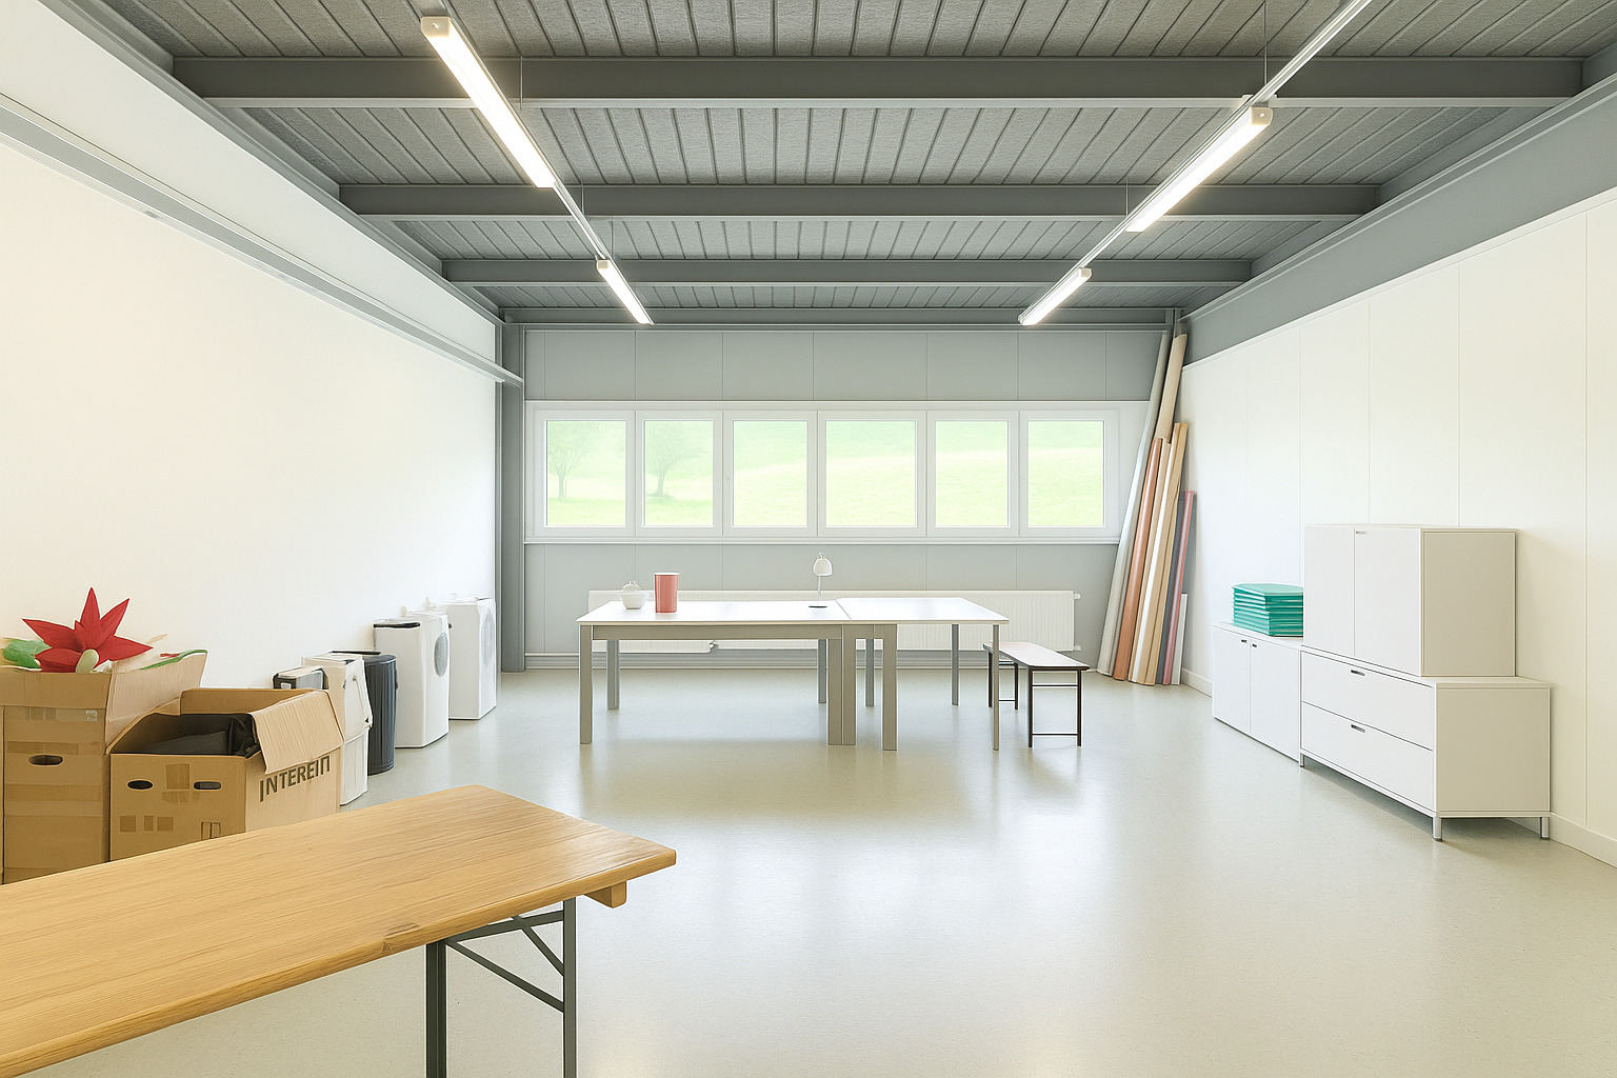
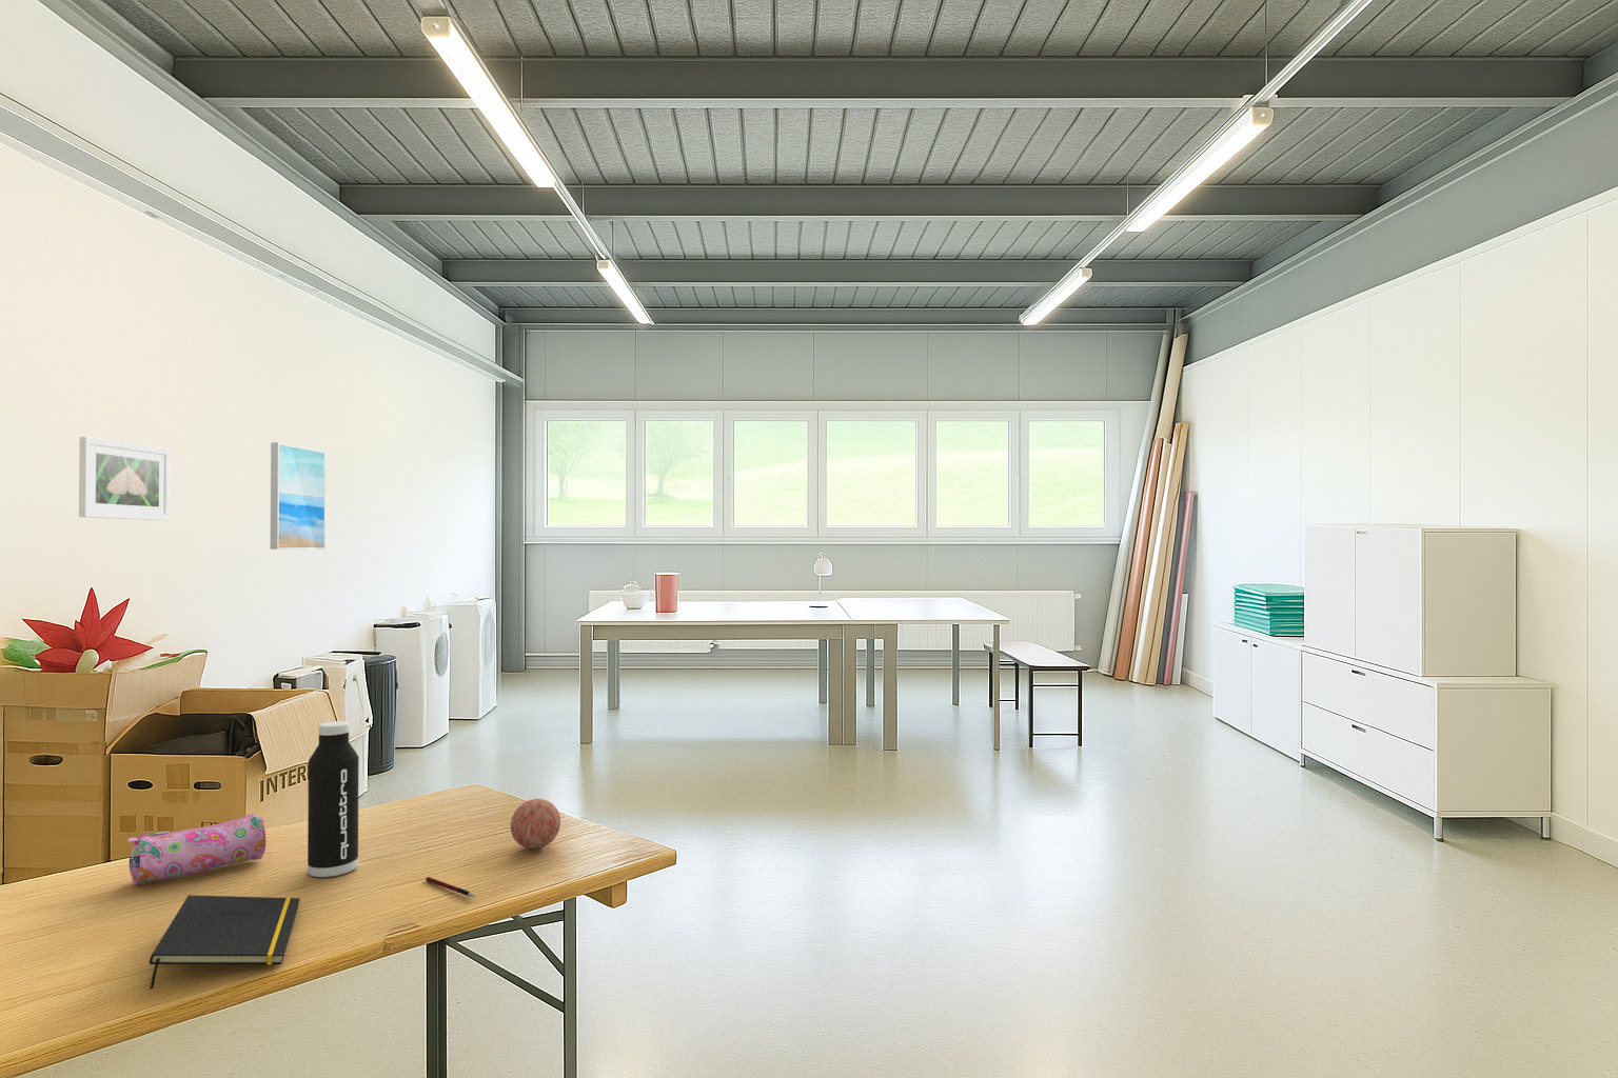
+ water bottle [307,719,360,878]
+ decorative ball [509,798,561,849]
+ pen [425,876,476,898]
+ wall art [270,442,326,551]
+ notepad [148,894,301,990]
+ pencil case [126,813,266,887]
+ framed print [78,436,172,521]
